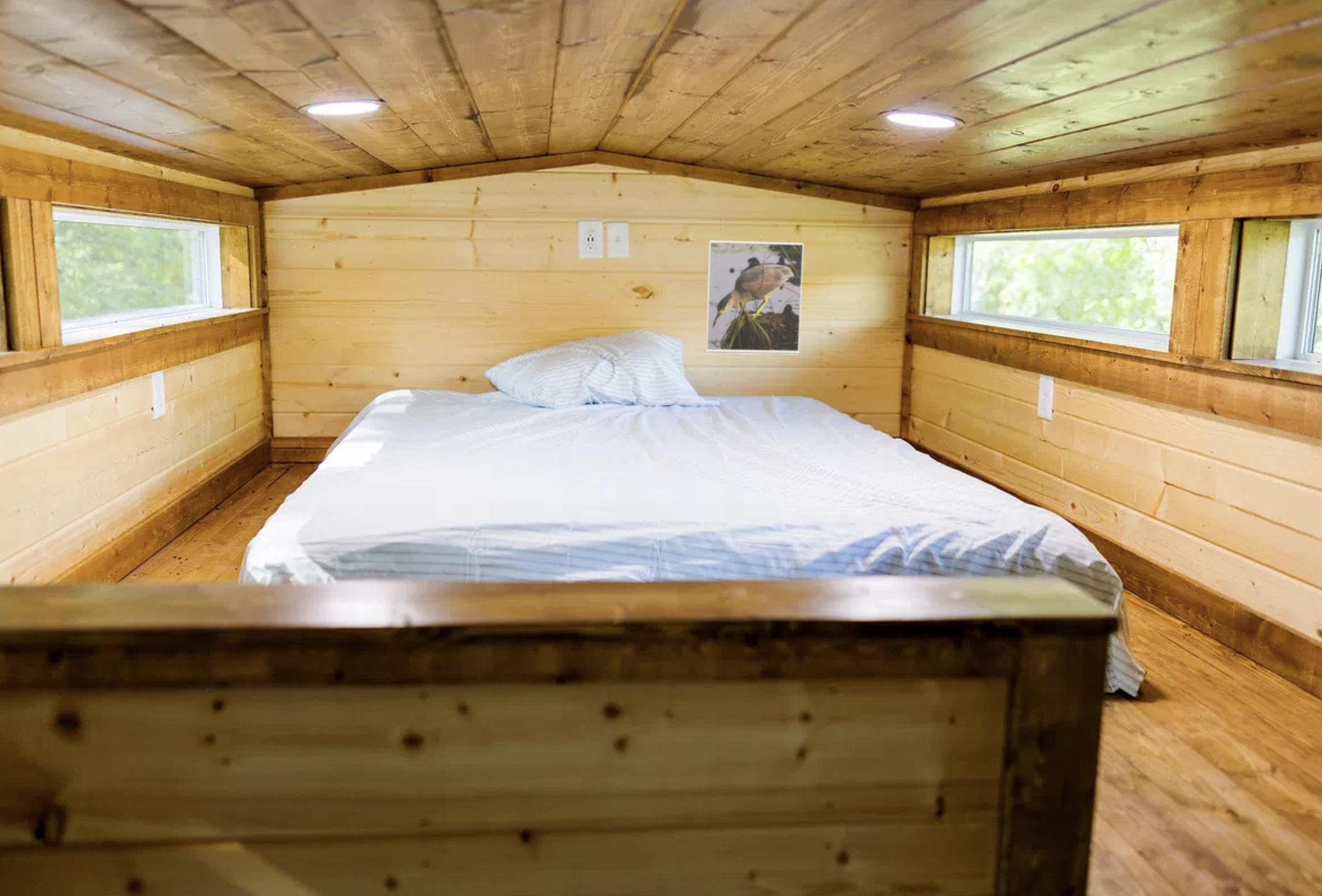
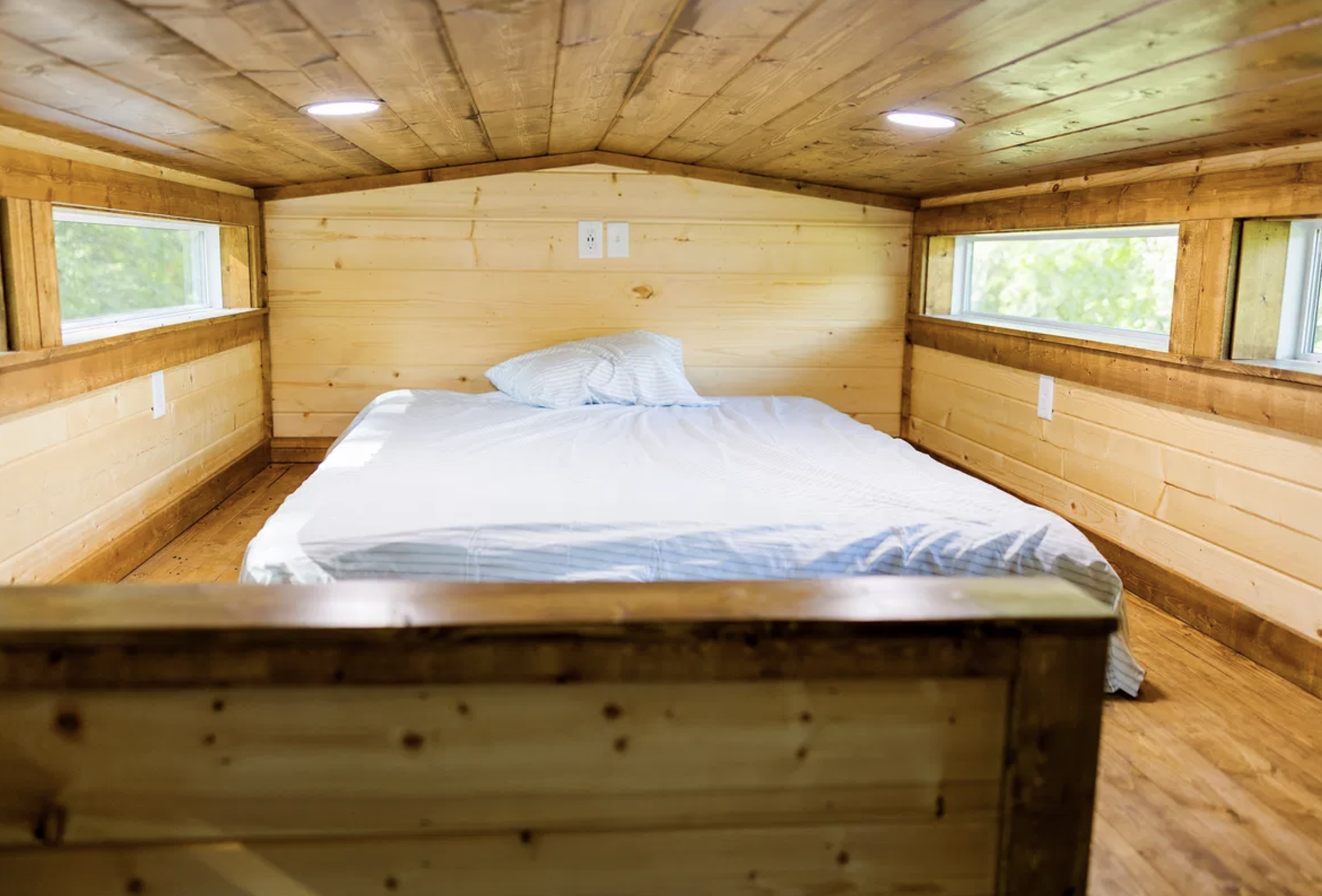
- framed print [705,240,805,356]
